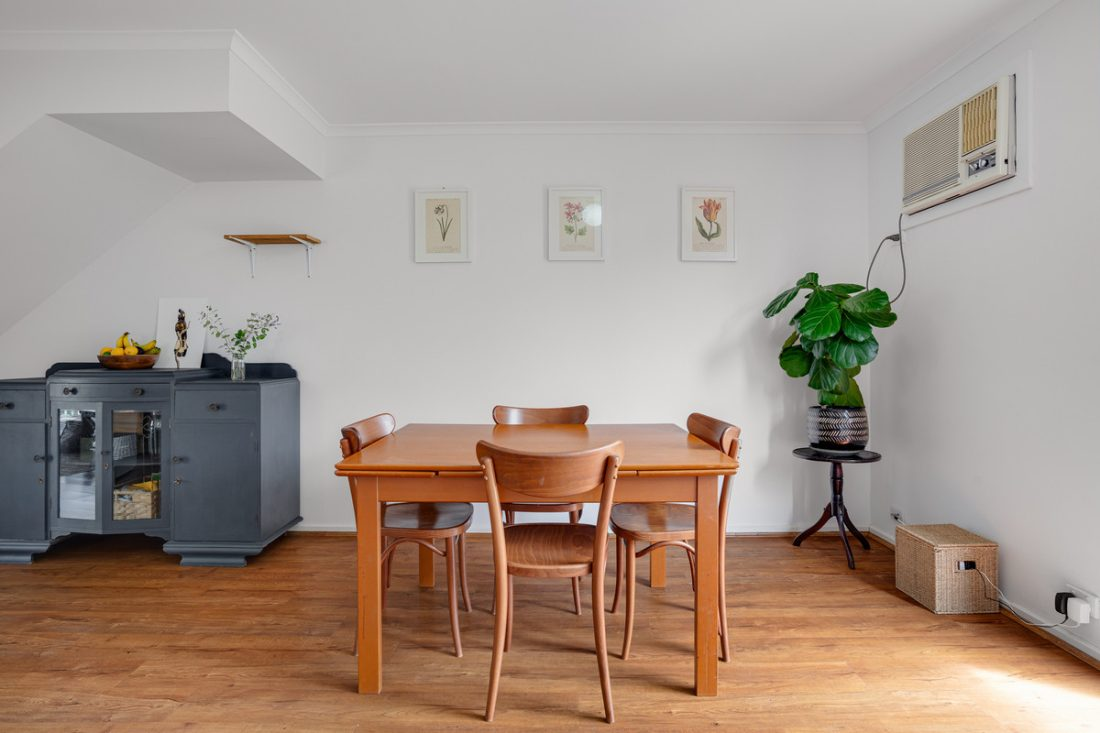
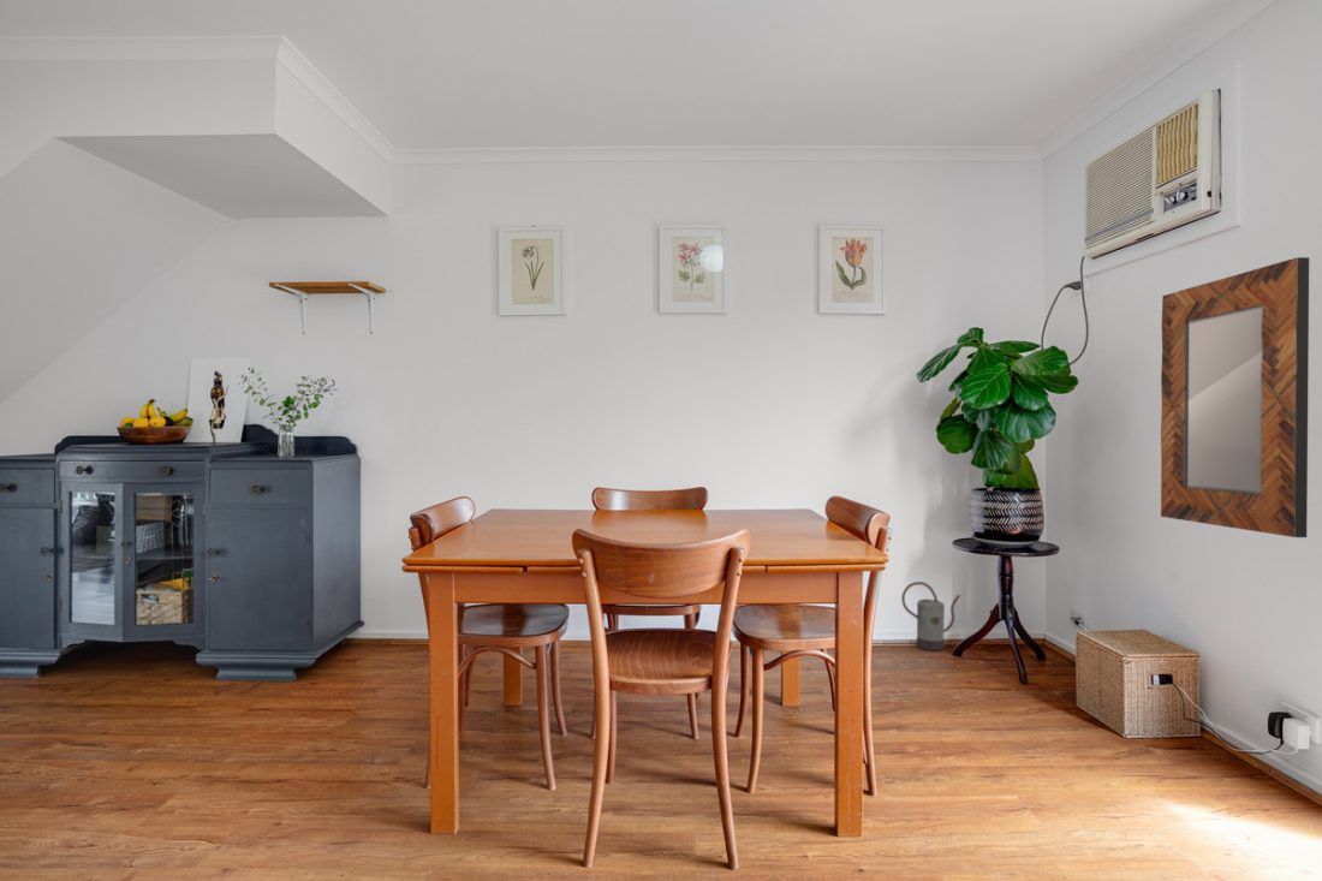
+ watering can [900,581,961,651]
+ home mirror [1160,256,1310,538]
